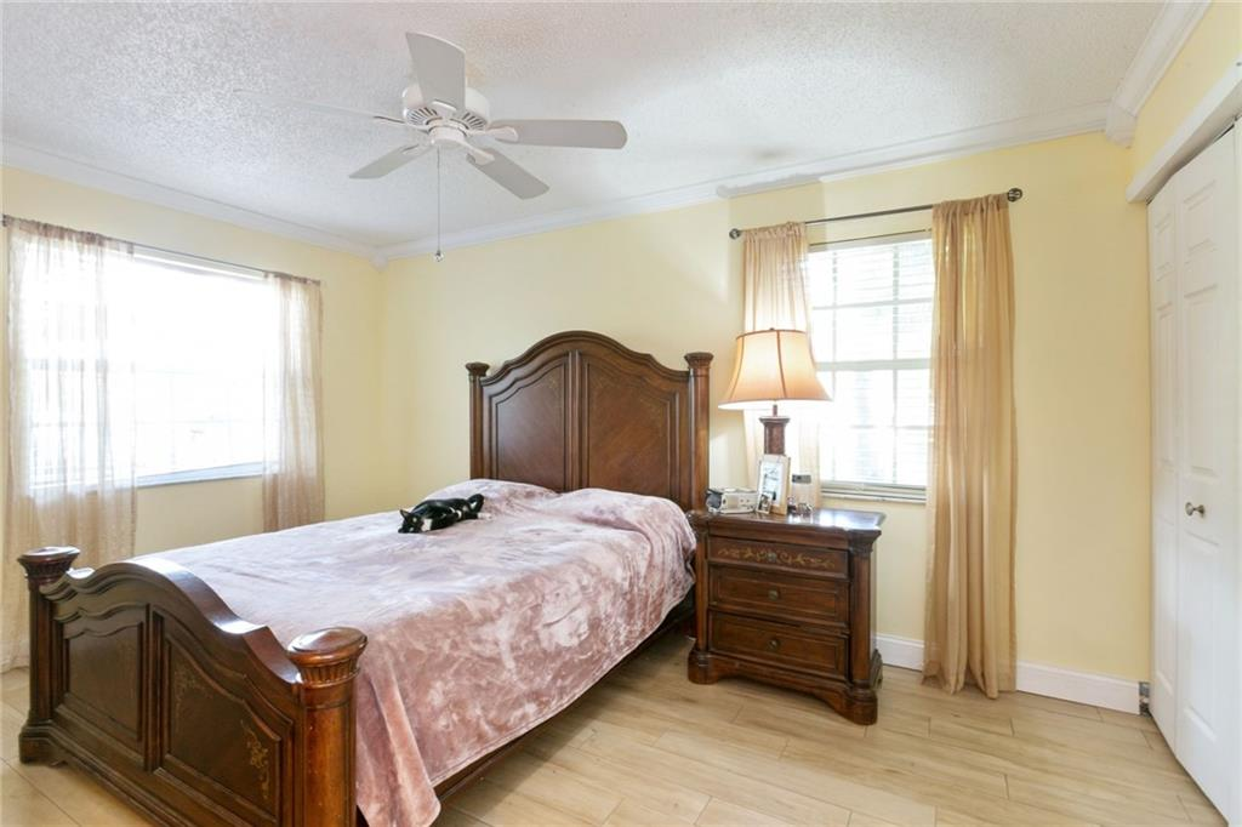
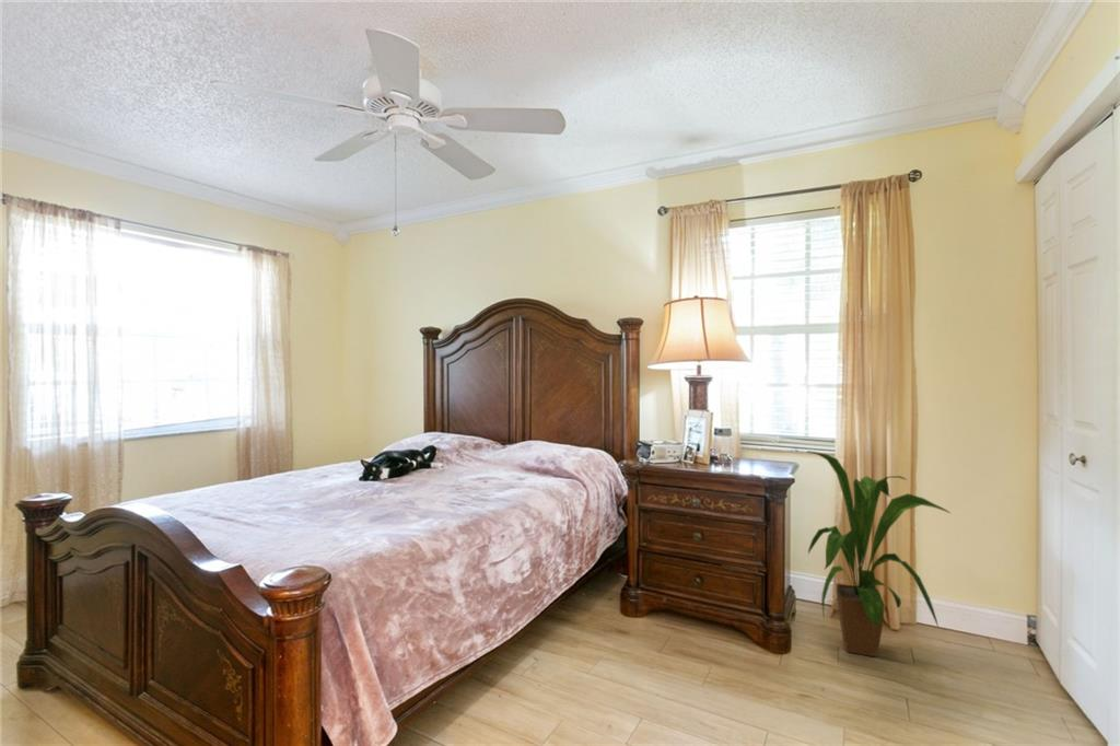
+ house plant [806,451,953,658]
